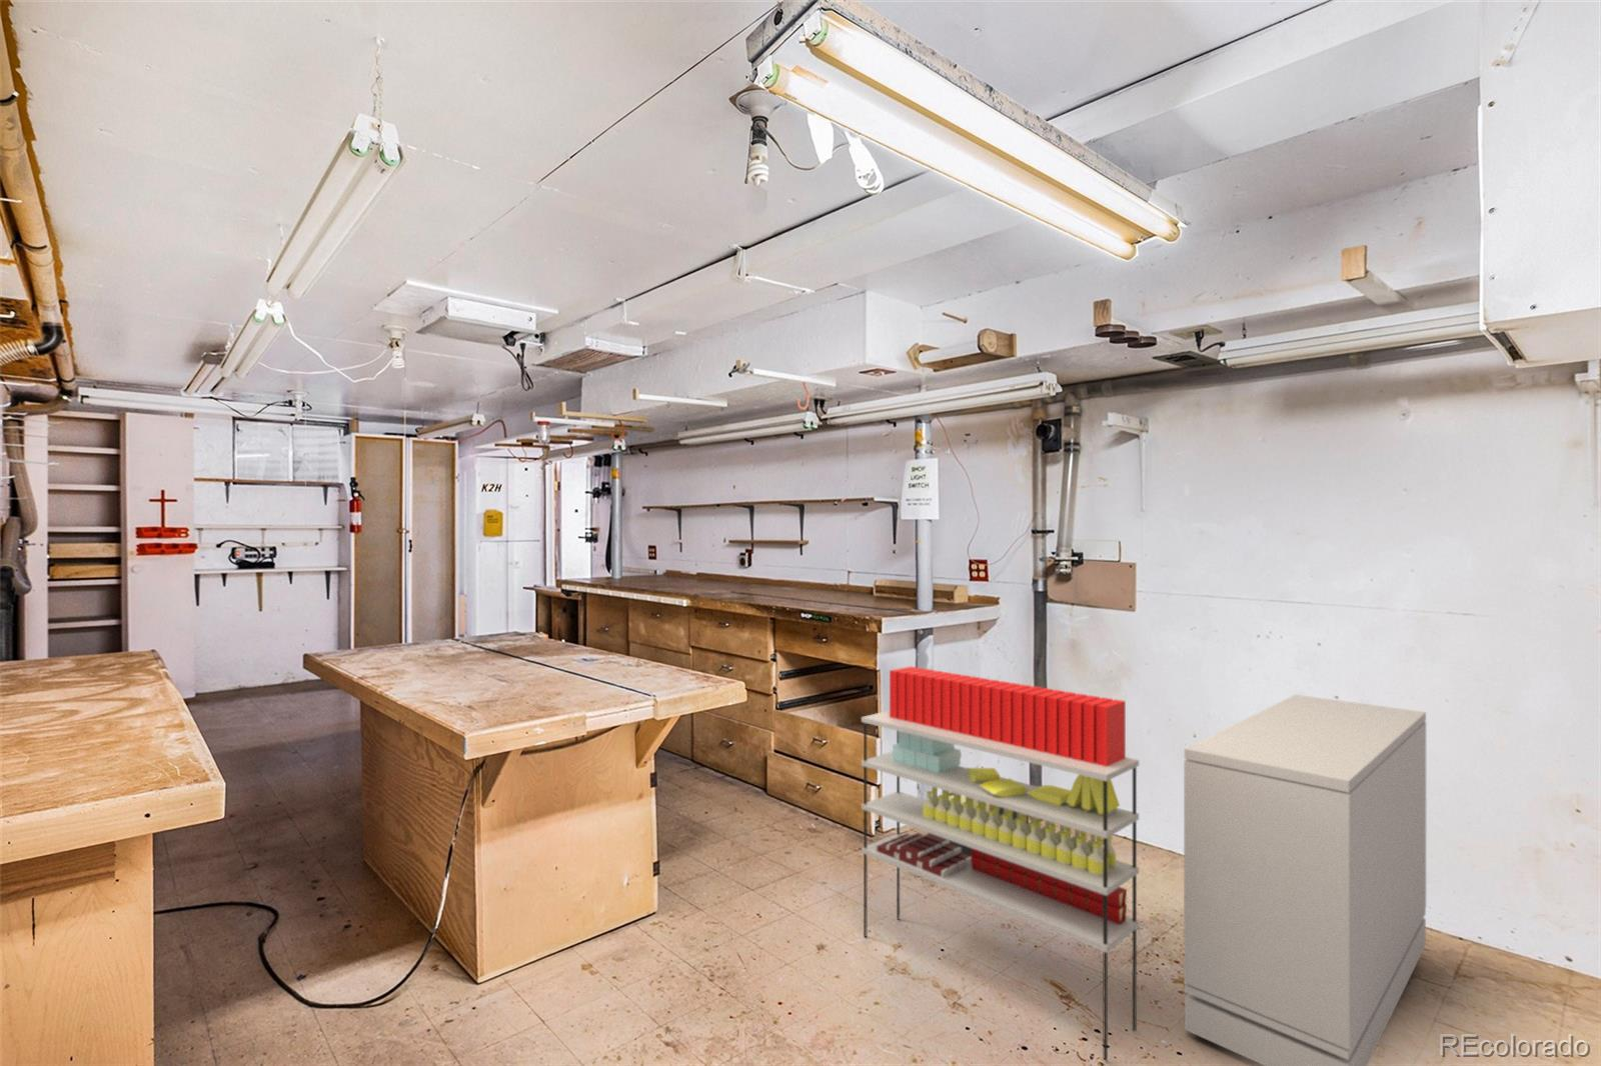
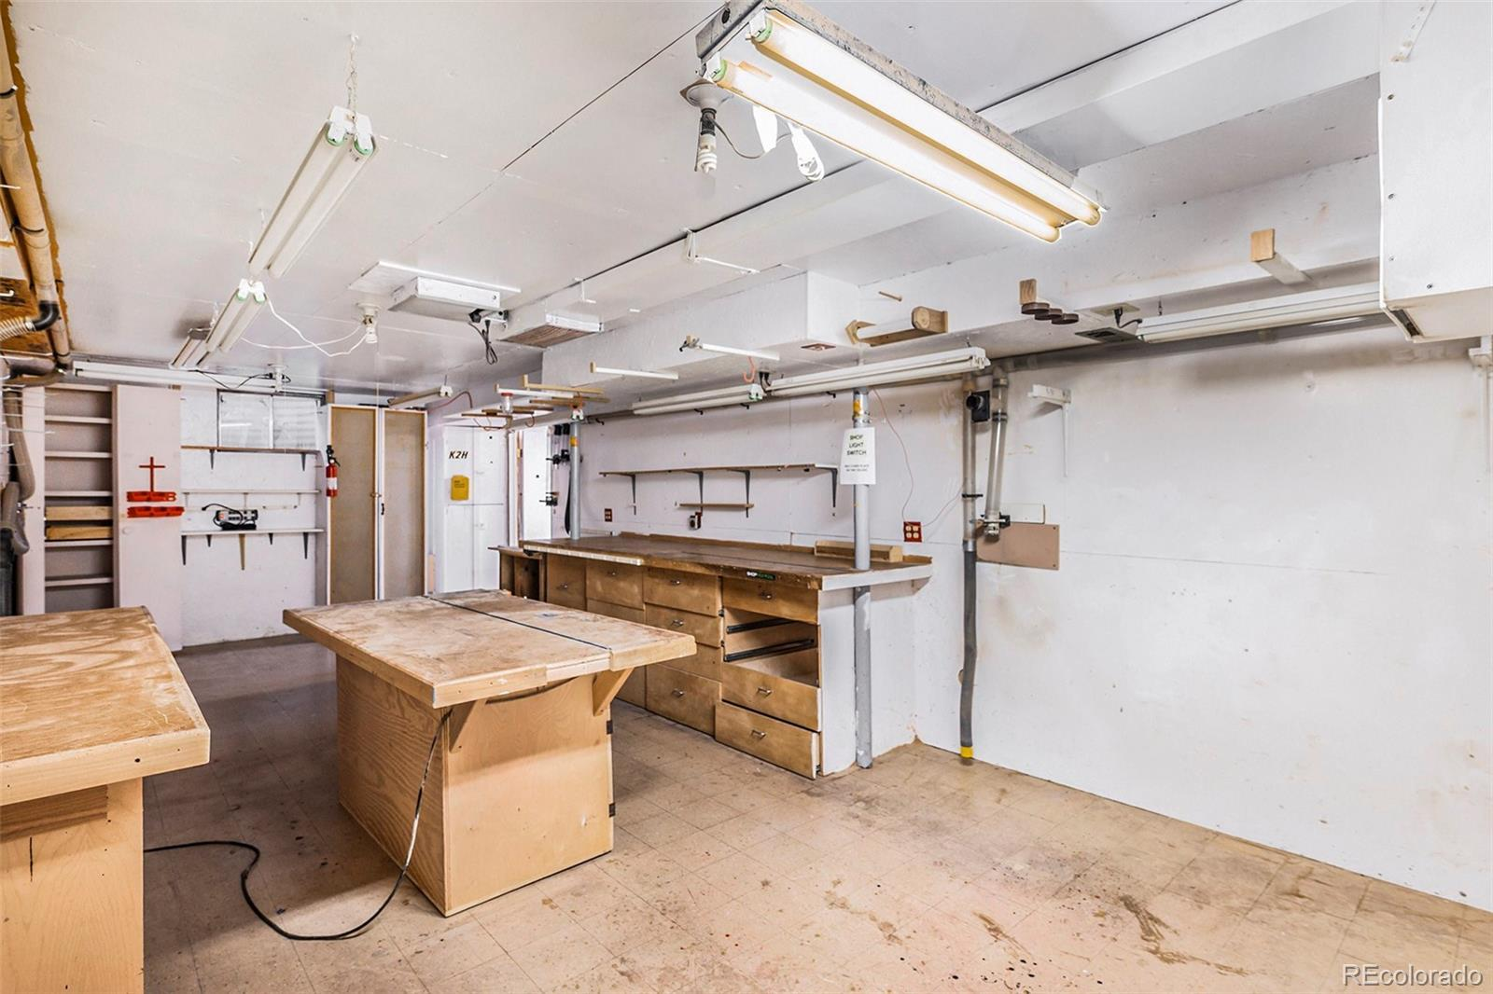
- storage cabinet [861,665,1427,1066]
